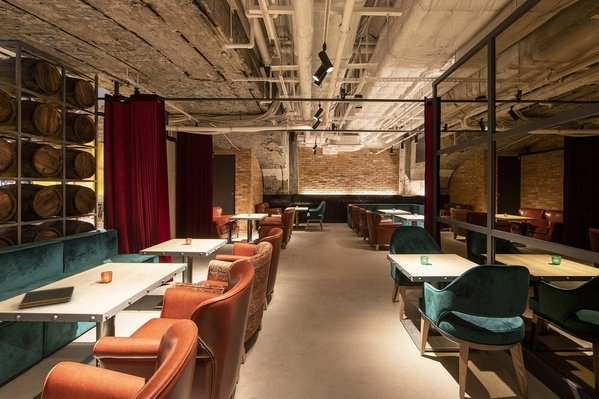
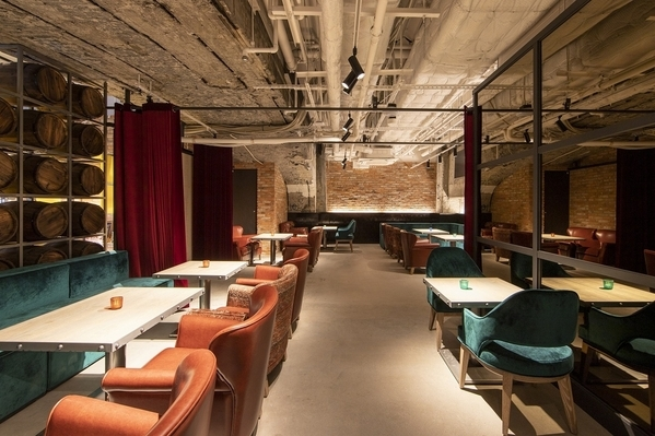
- notepad [18,285,75,309]
